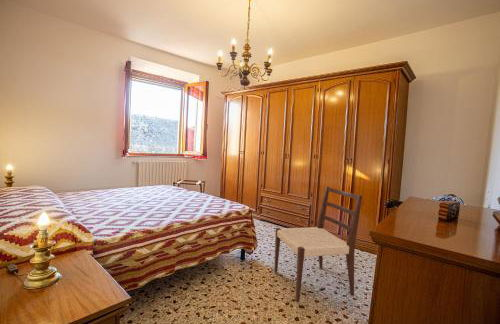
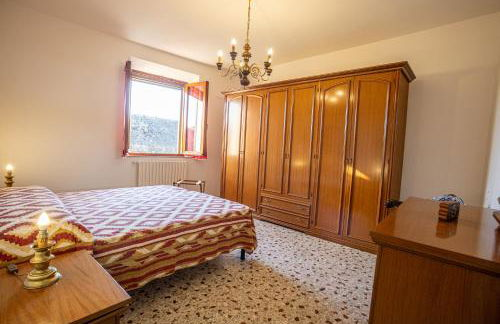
- chair [273,185,363,303]
